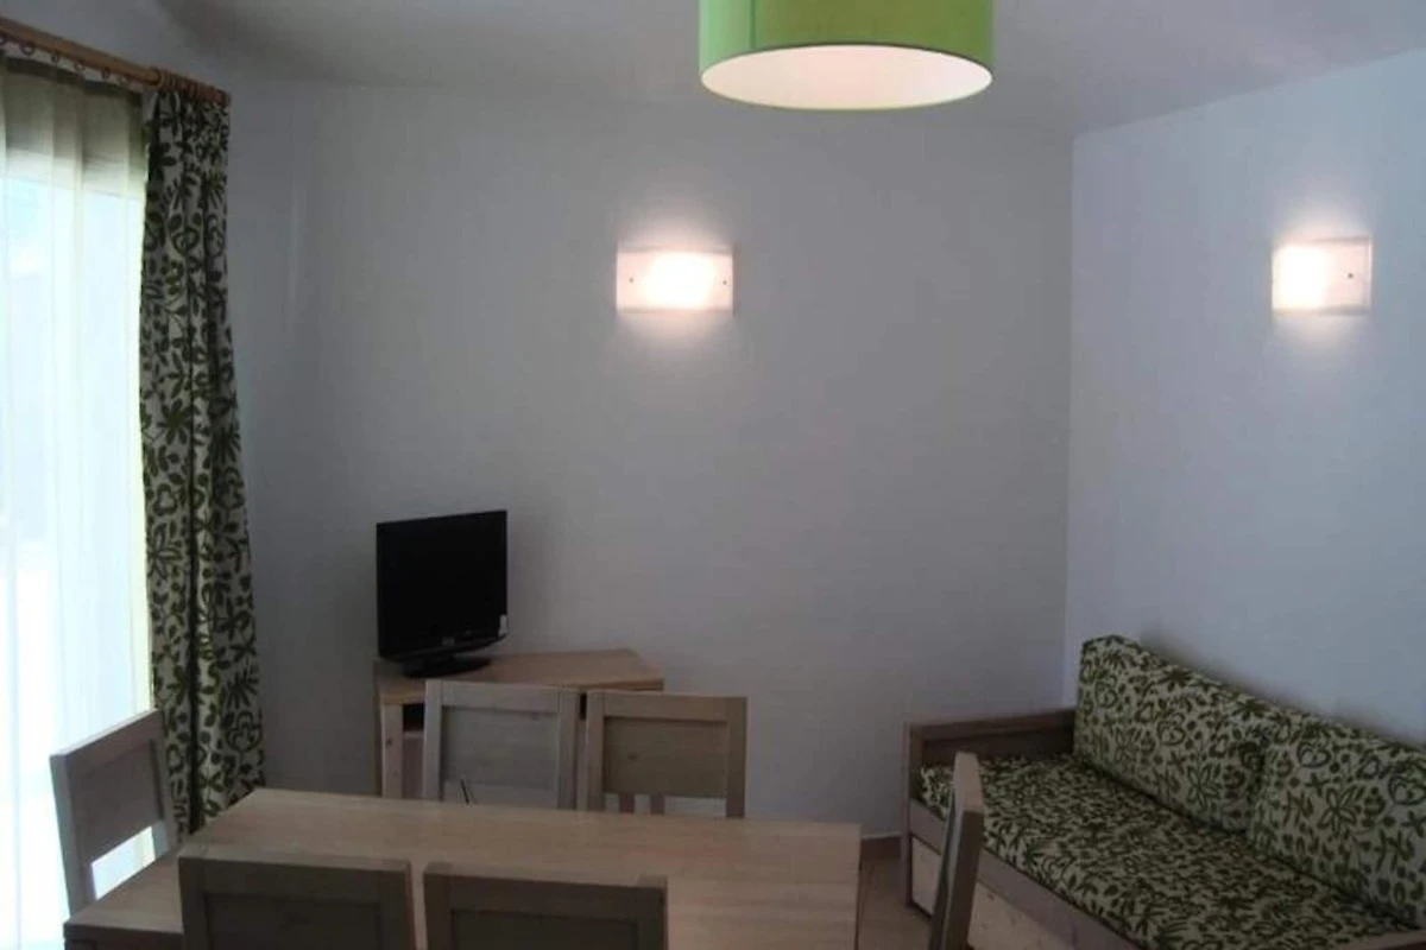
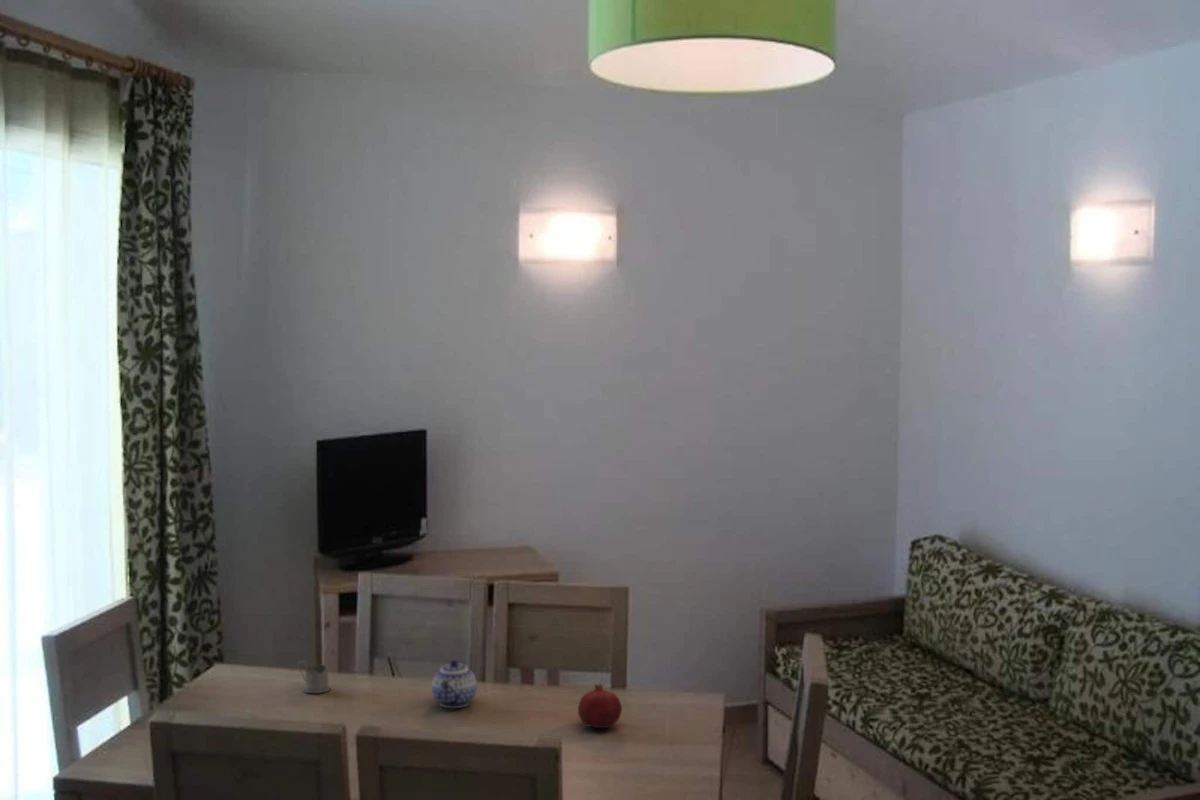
+ fruit [577,683,623,729]
+ tea glass holder [297,660,331,694]
+ teapot [431,659,478,709]
